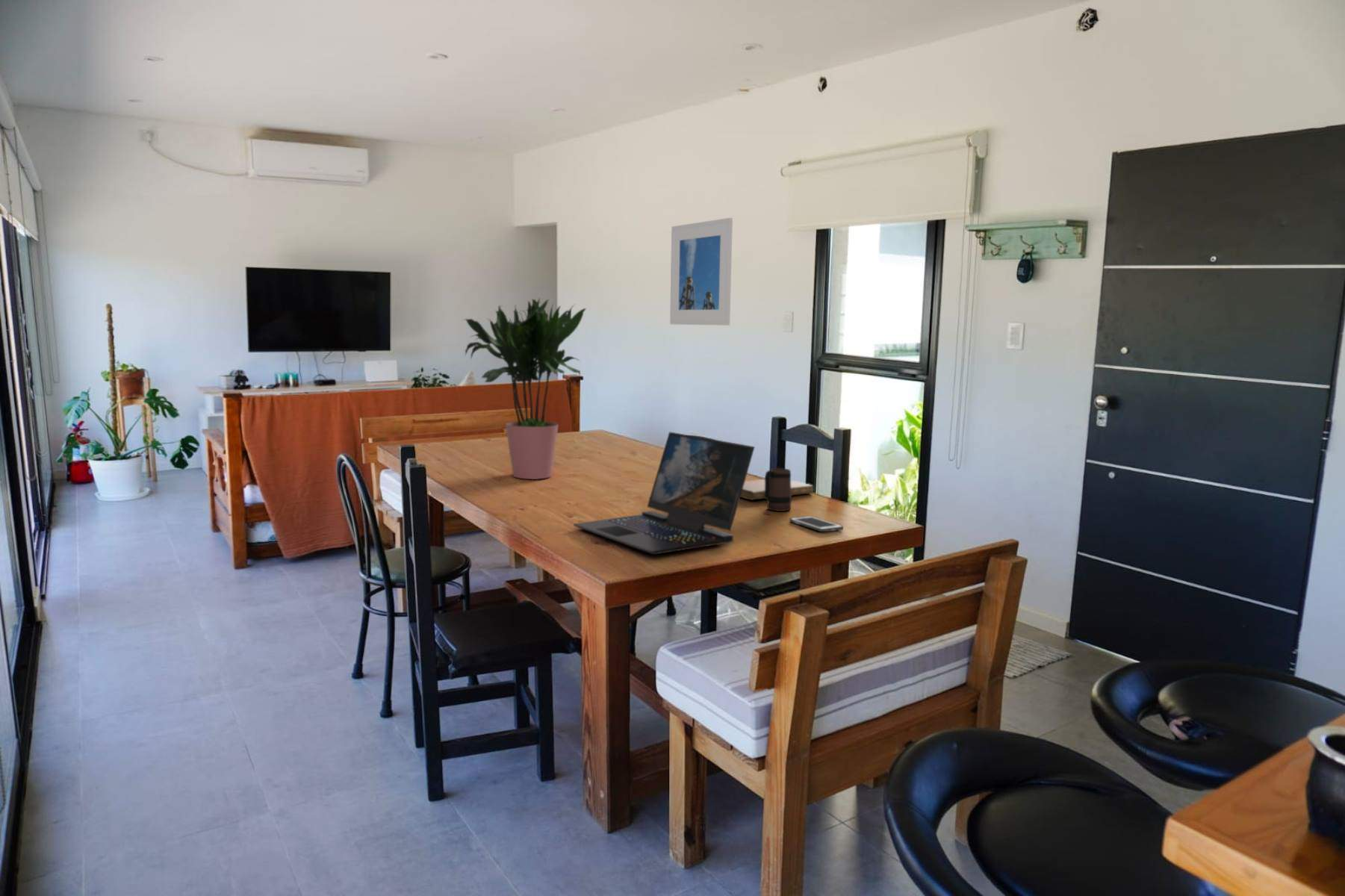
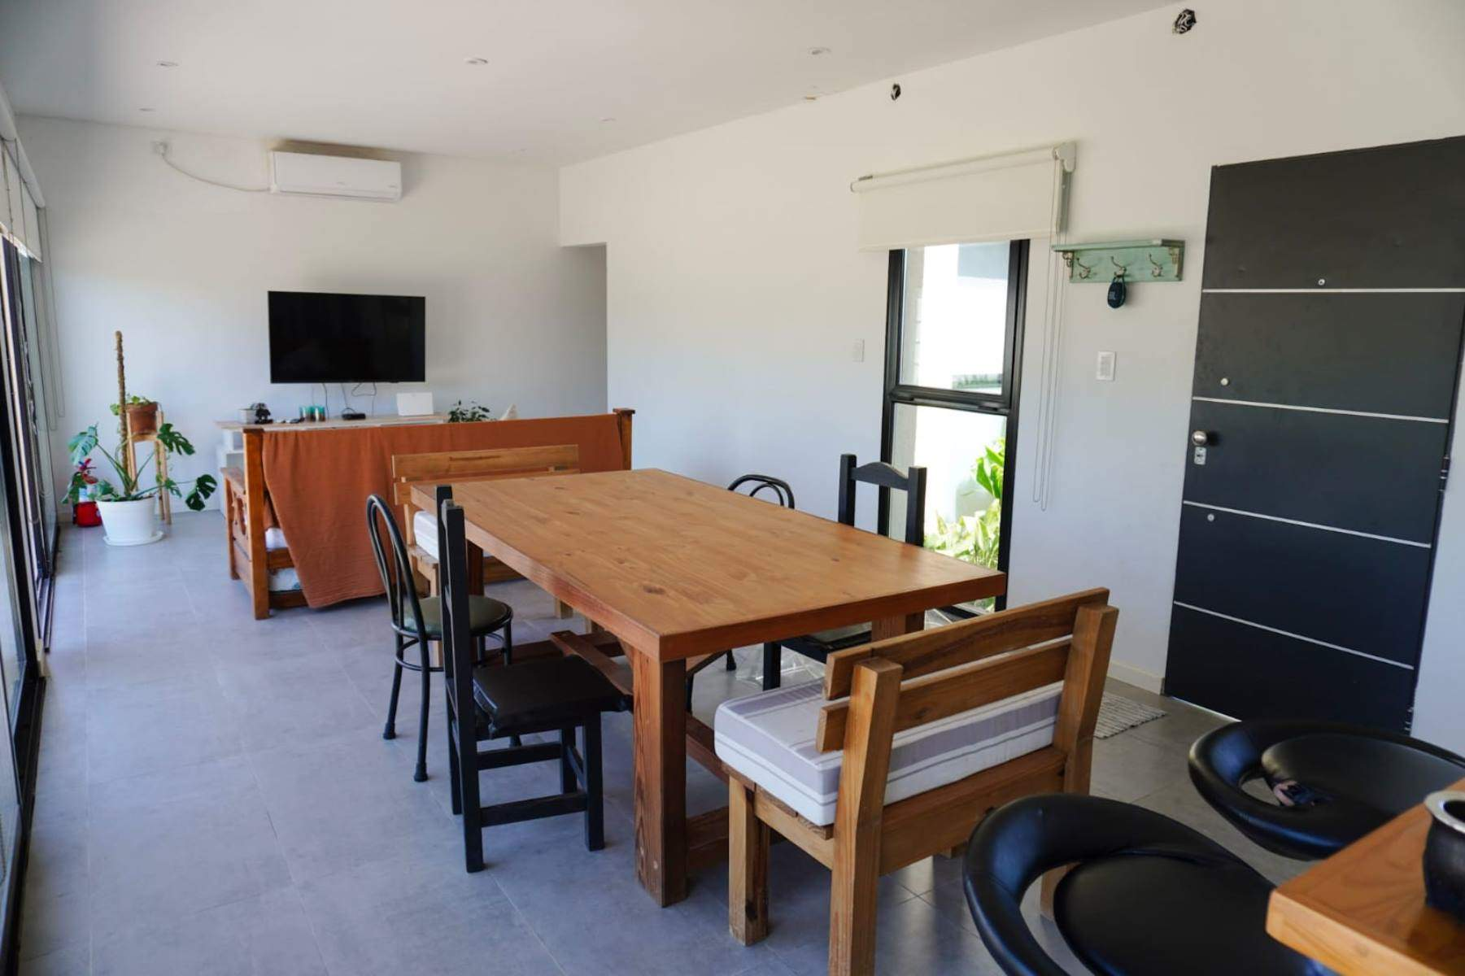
- notebook [740,479,814,501]
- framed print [669,217,733,326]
- potted plant [462,298,587,480]
- laptop [573,432,756,556]
- mug [764,467,792,512]
- cell phone [789,515,844,532]
